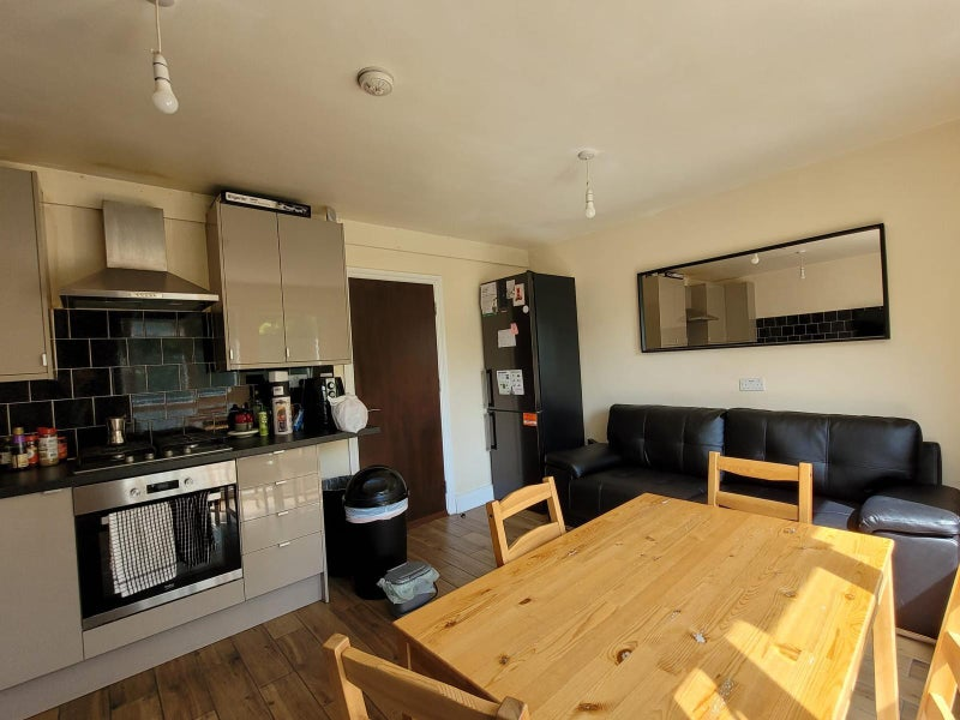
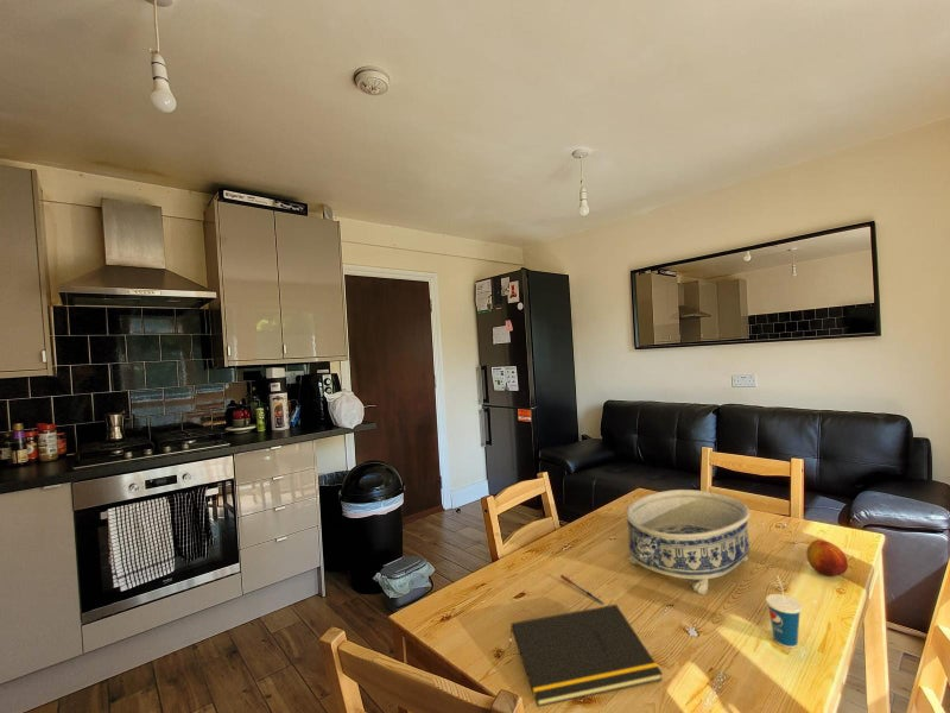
+ pen [559,574,604,605]
+ notepad [508,604,664,708]
+ fruit [805,538,849,578]
+ cup [765,574,803,649]
+ decorative bowl [625,488,752,597]
